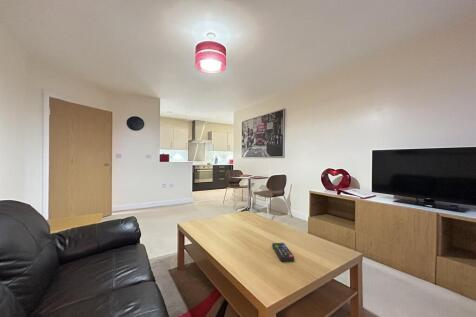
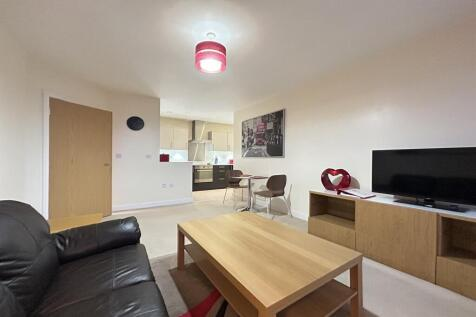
- remote control [271,242,295,262]
